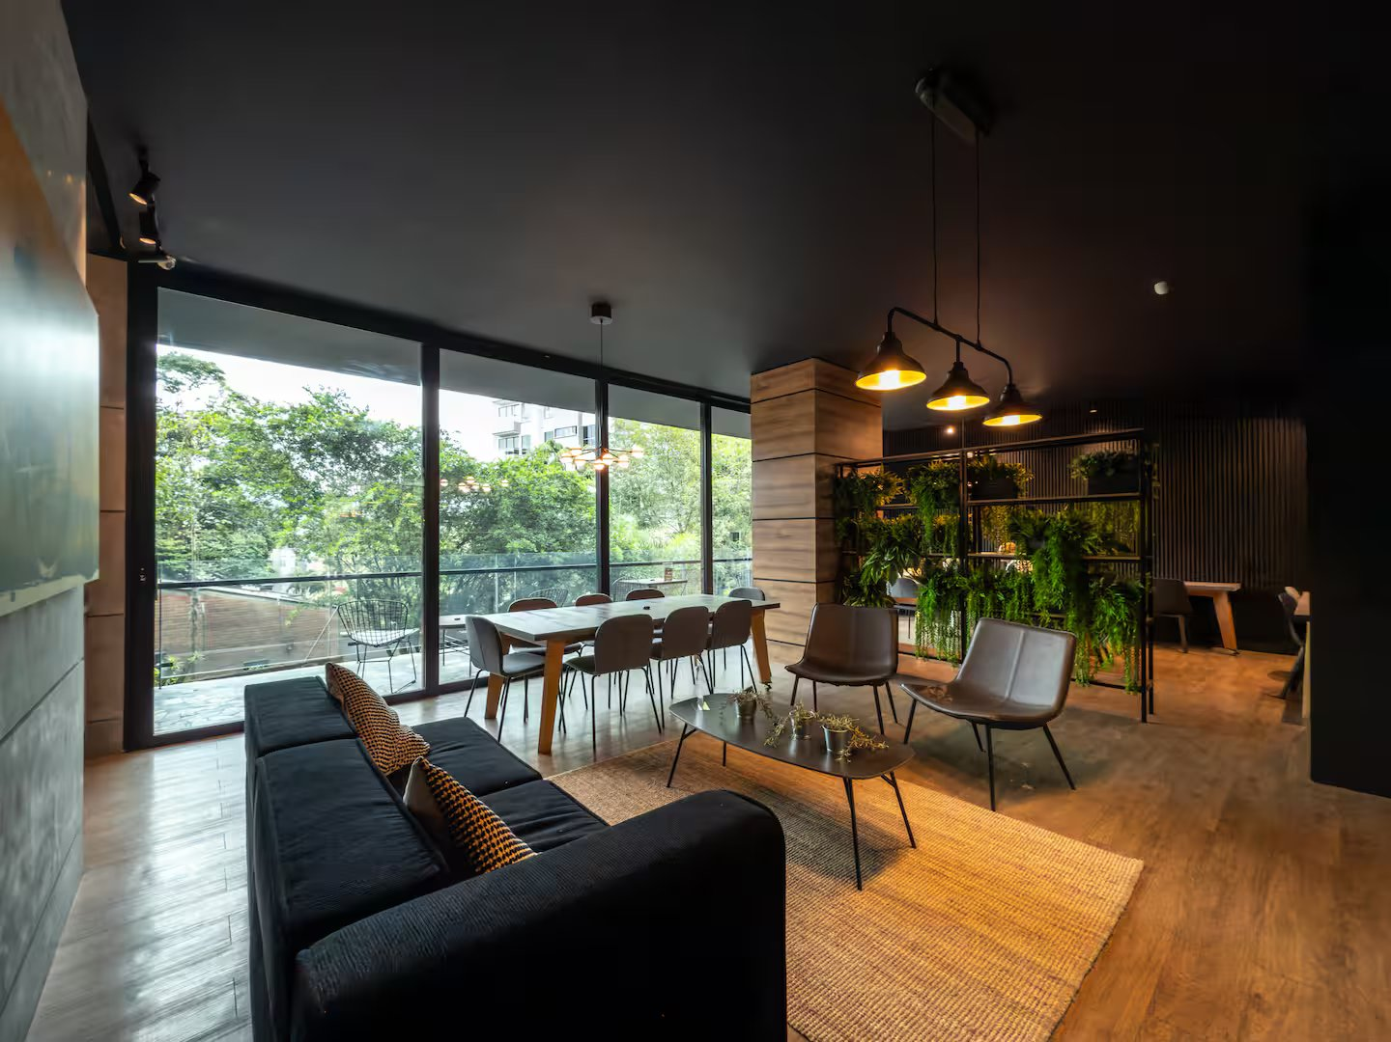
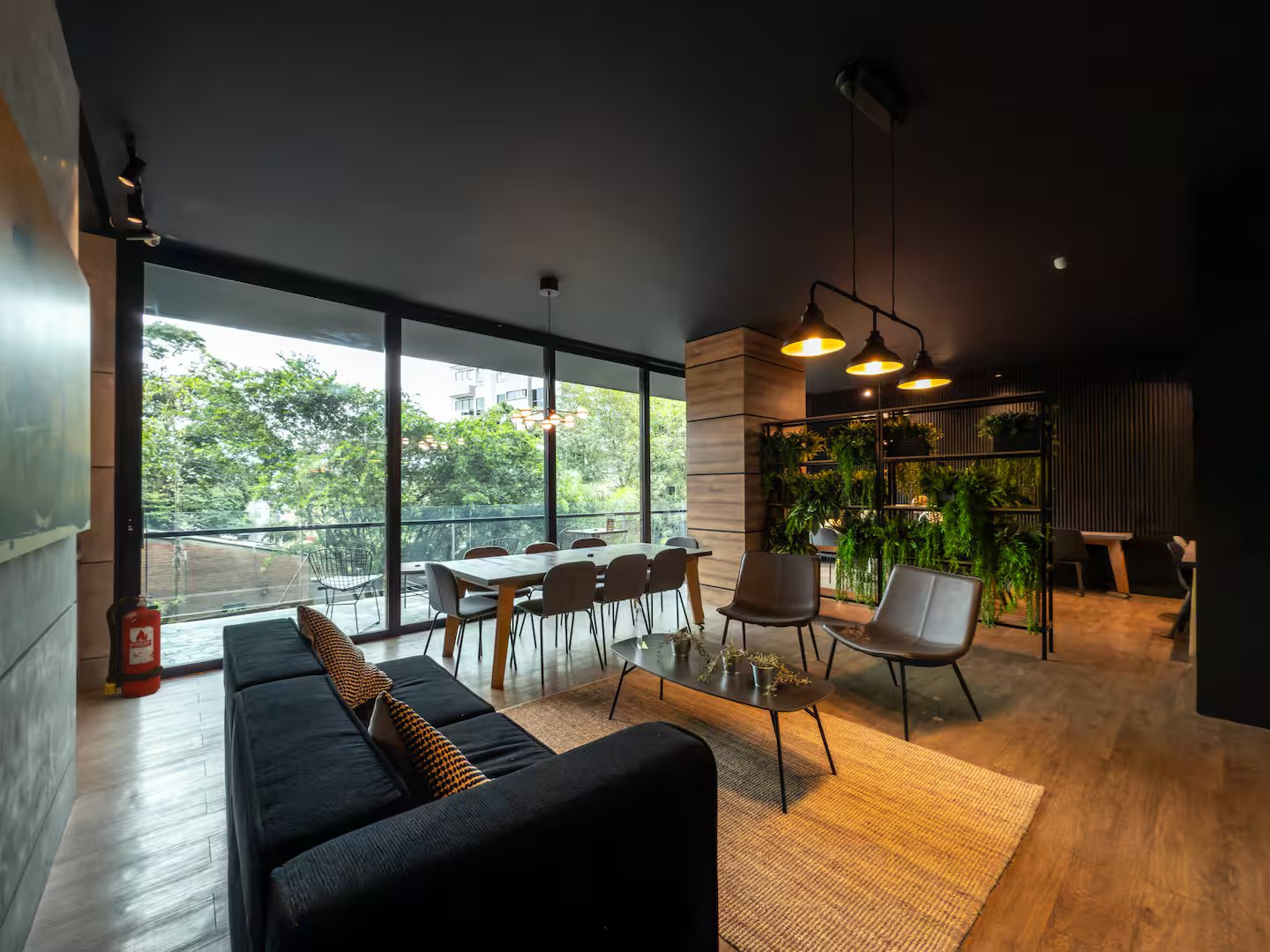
+ fire extinguisher [103,587,164,699]
